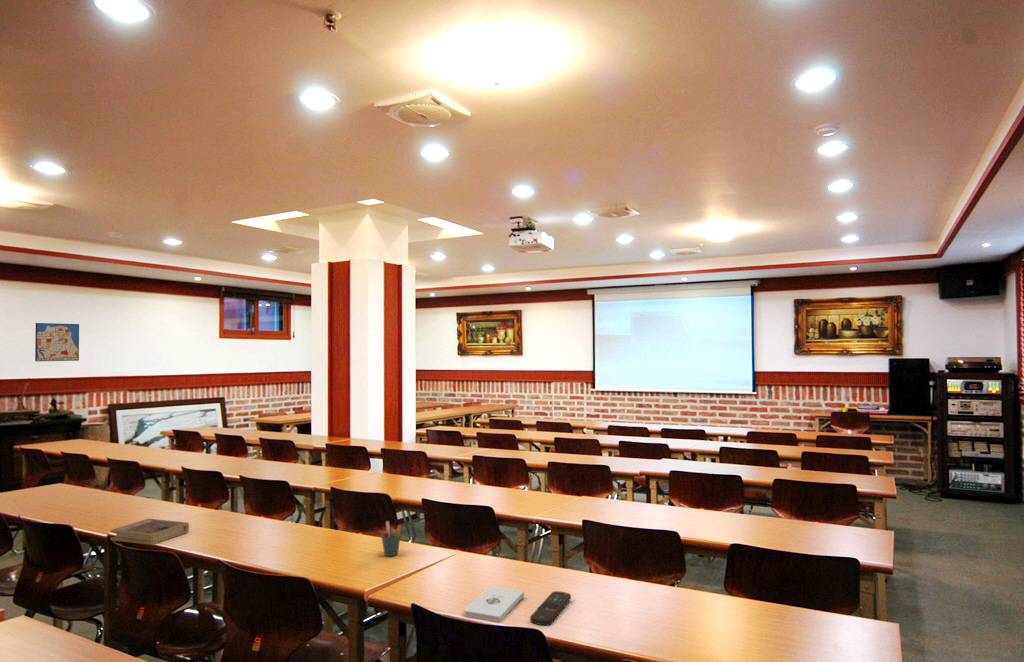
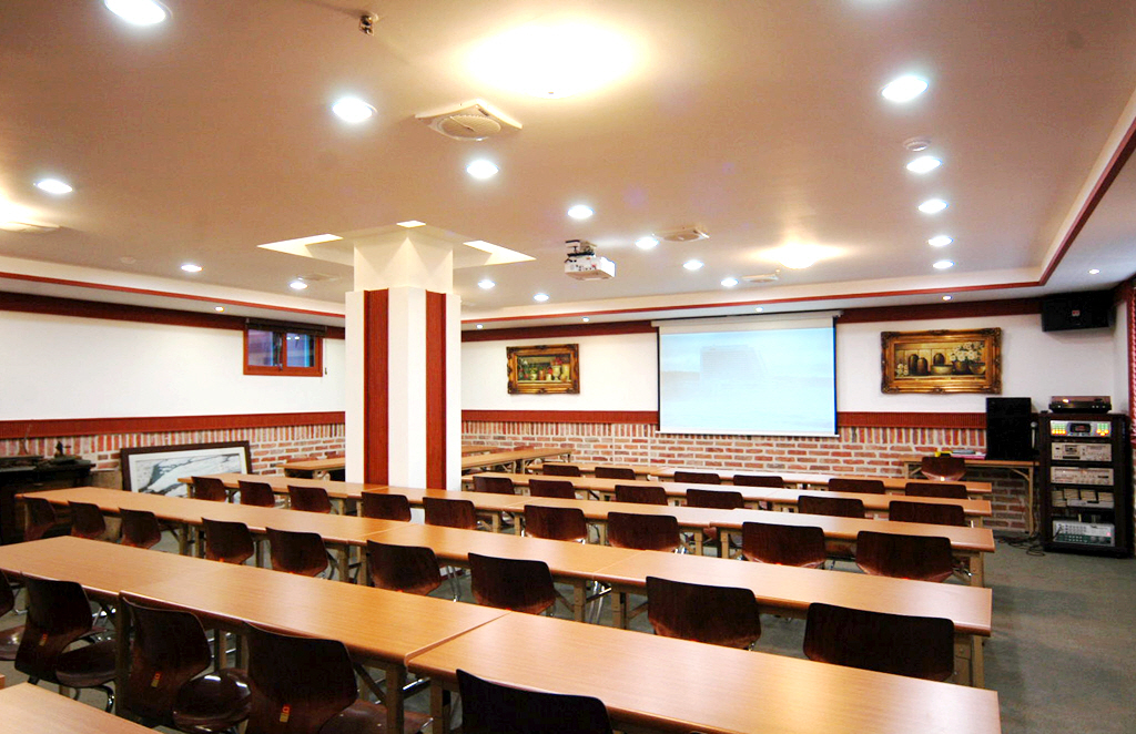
- book [109,518,190,546]
- notepad [463,585,525,623]
- wall art [34,322,80,362]
- remote control [529,590,572,626]
- pen holder [380,520,402,557]
